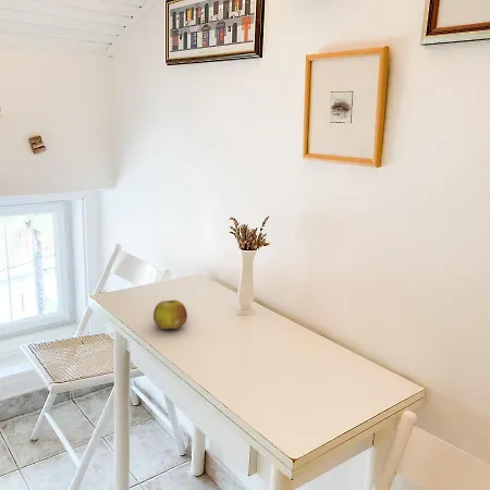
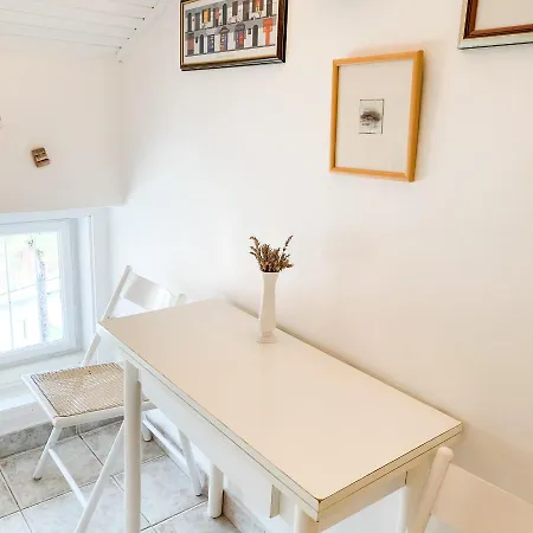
- fruit [152,299,188,330]
